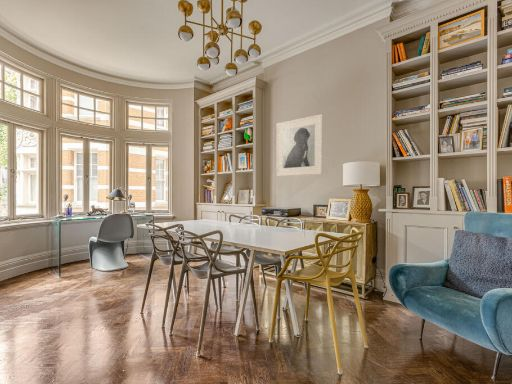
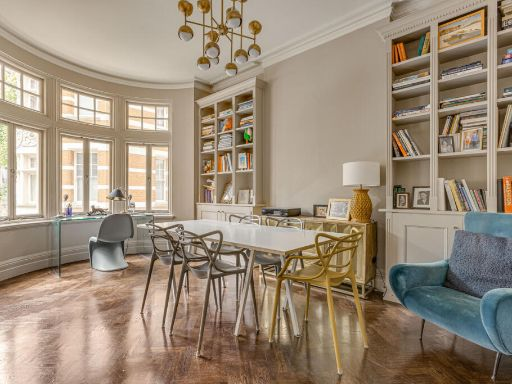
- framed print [276,113,324,177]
